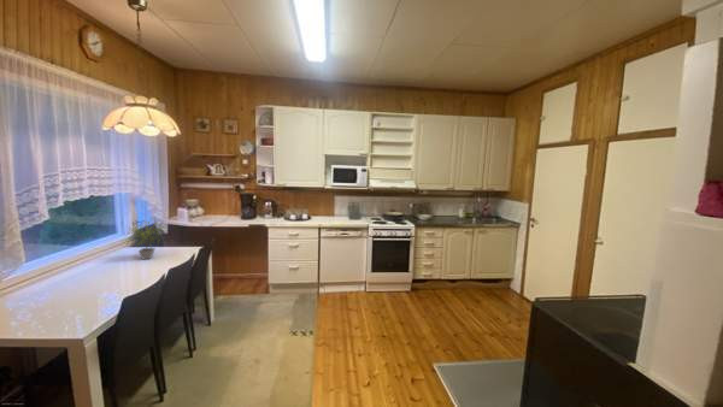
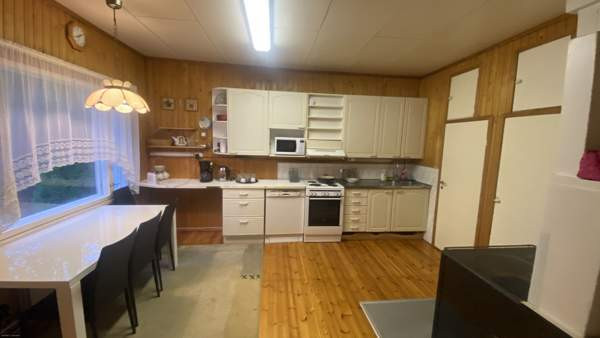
- potted plant [124,216,165,260]
